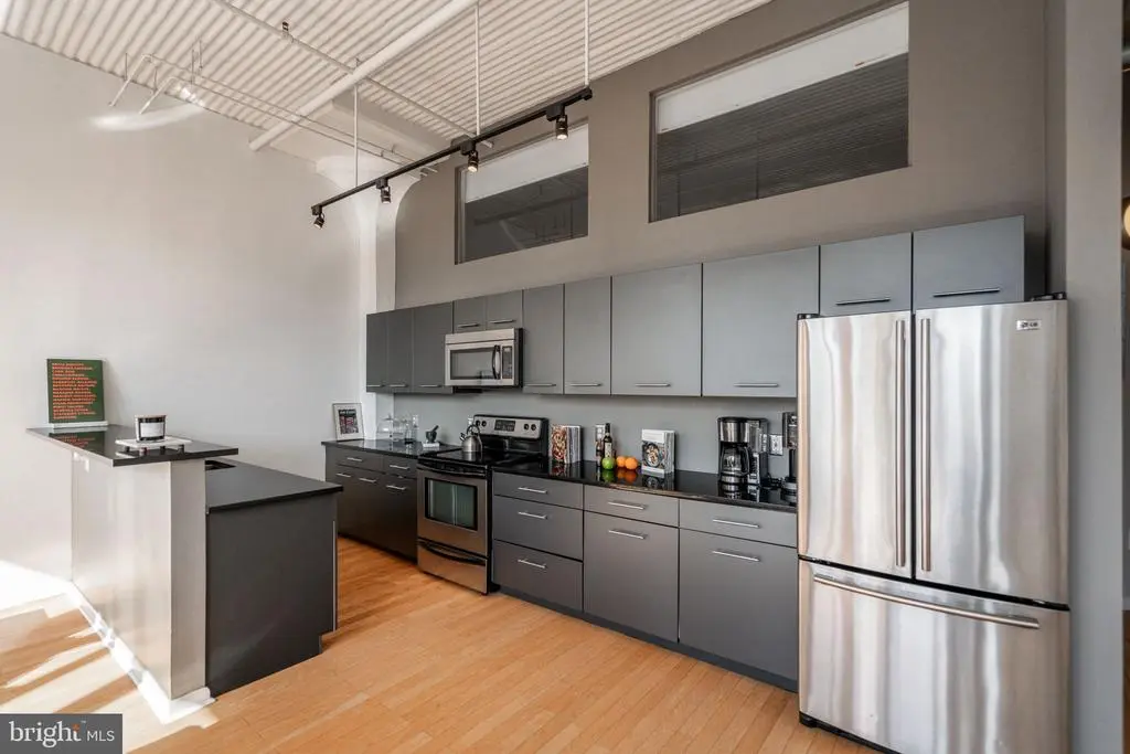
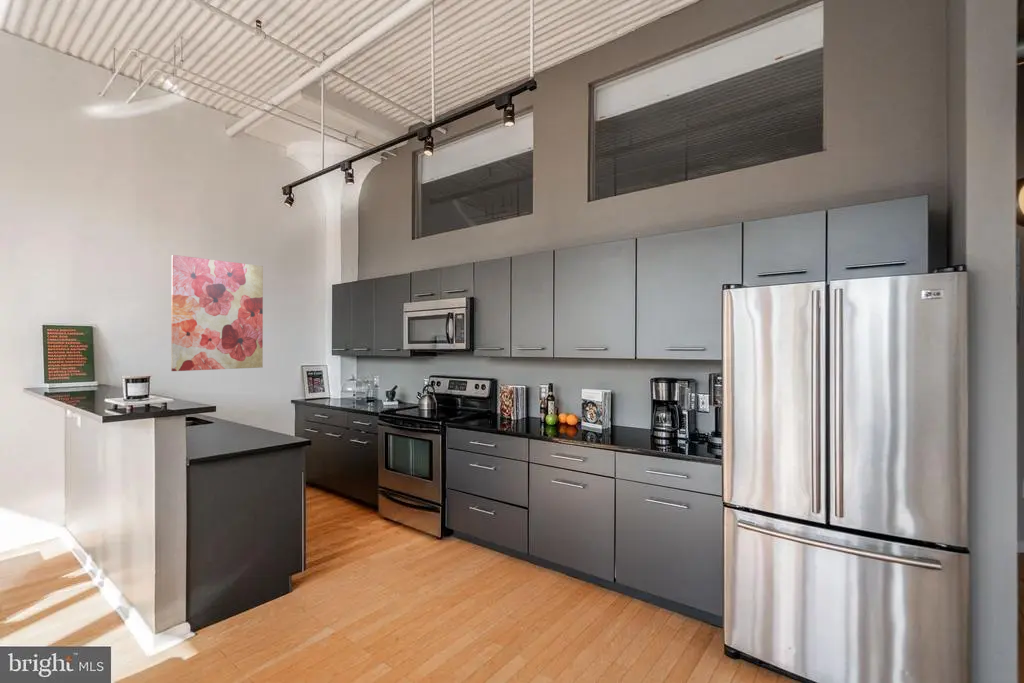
+ wall art [170,254,264,372]
